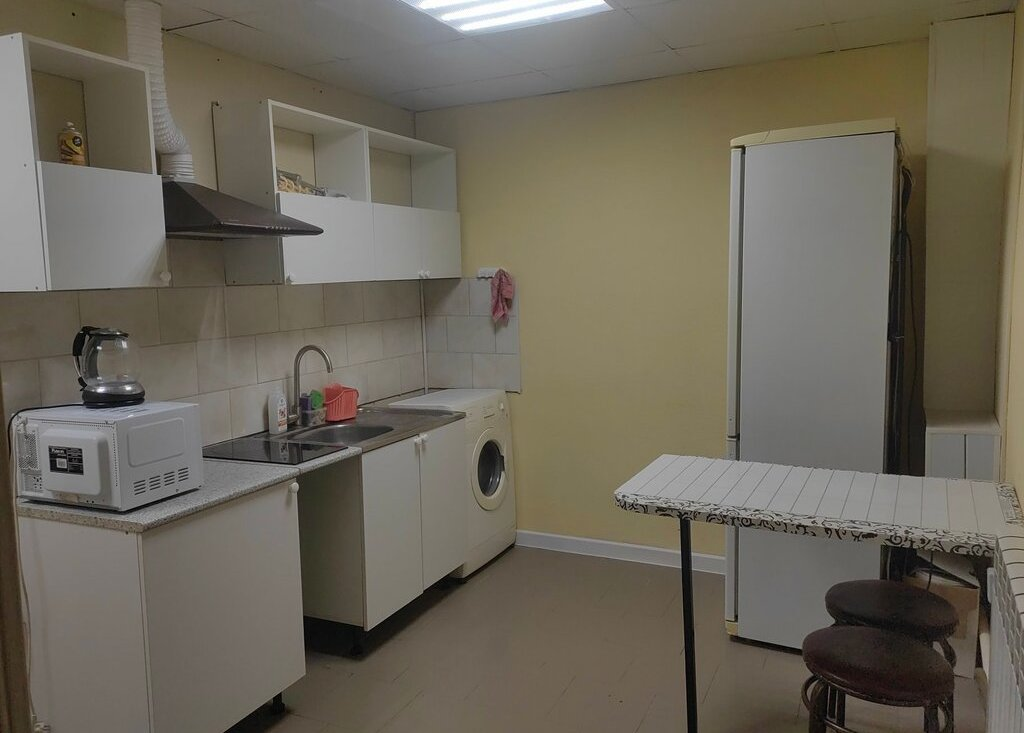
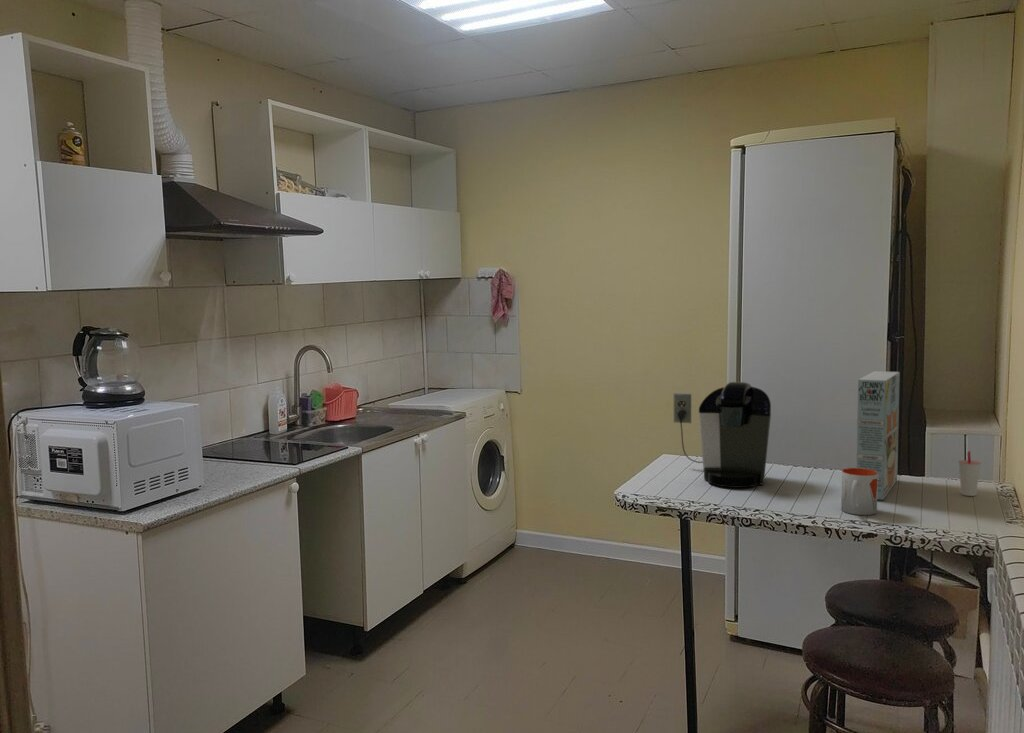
+ mug [840,467,878,516]
+ cup [957,450,982,497]
+ cereal box [856,370,901,501]
+ coffee maker [673,381,772,489]
